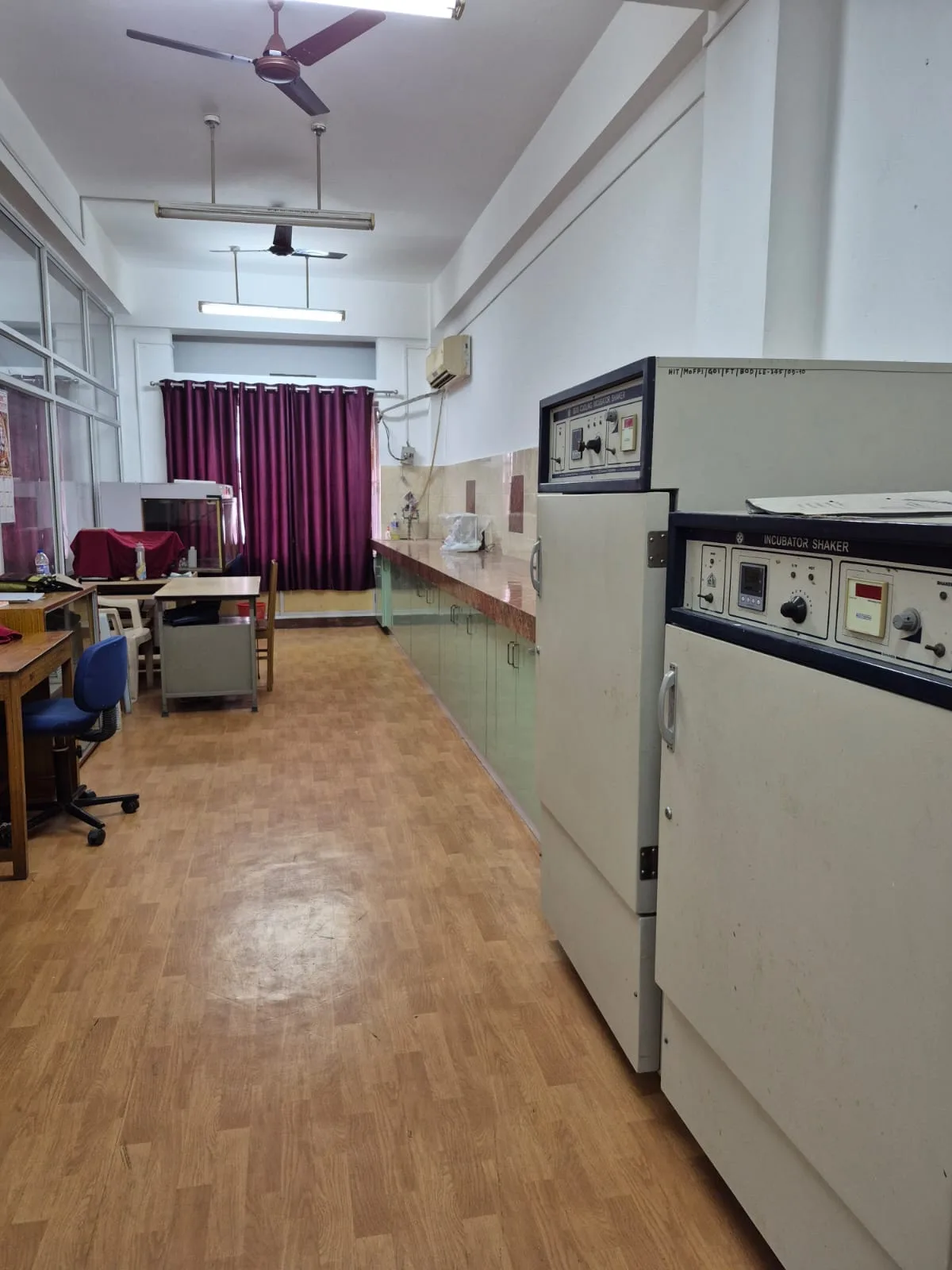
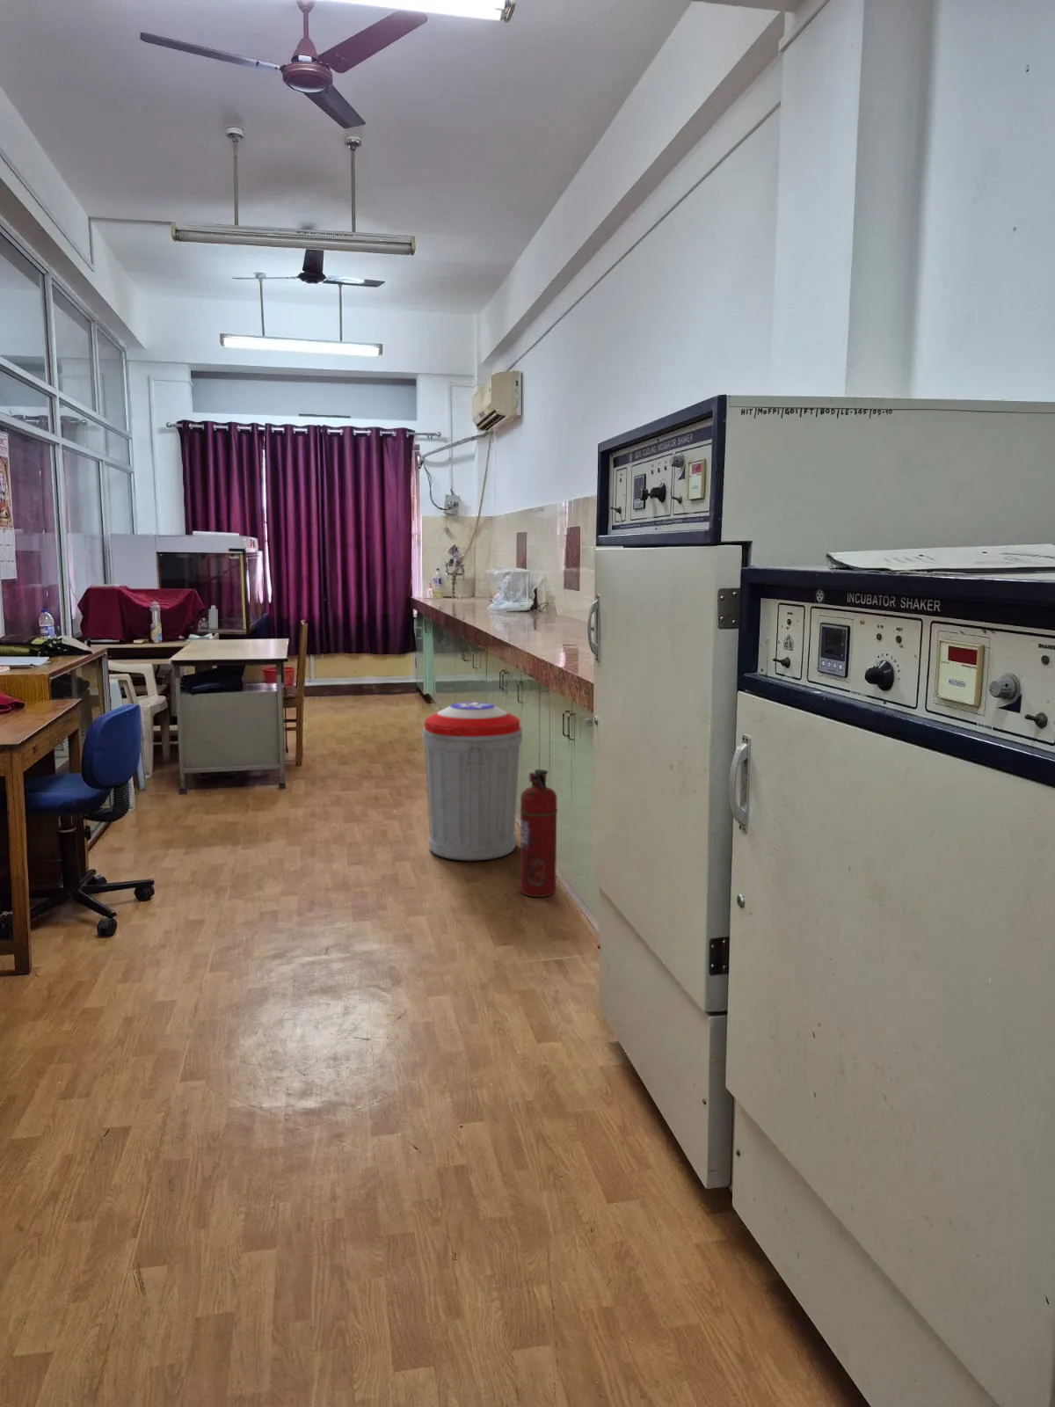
+ fire extinguisher [520,769,559,897]
+ trash can [421,701,523,862]
